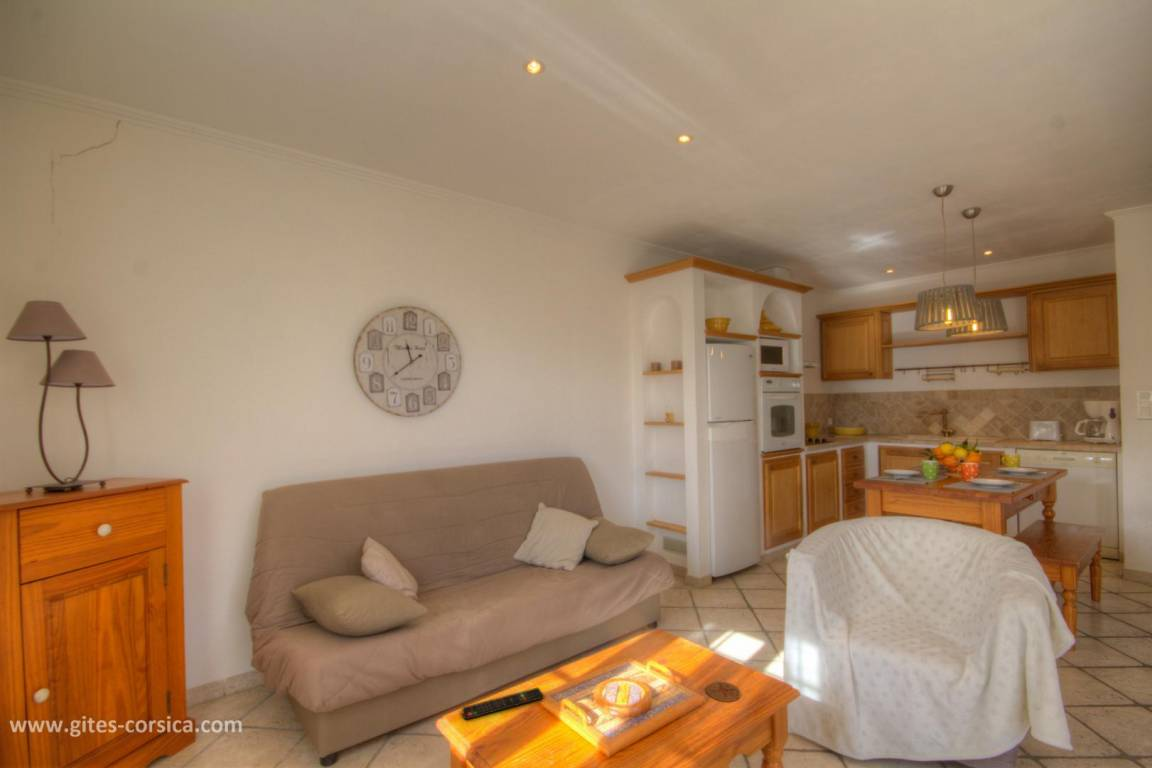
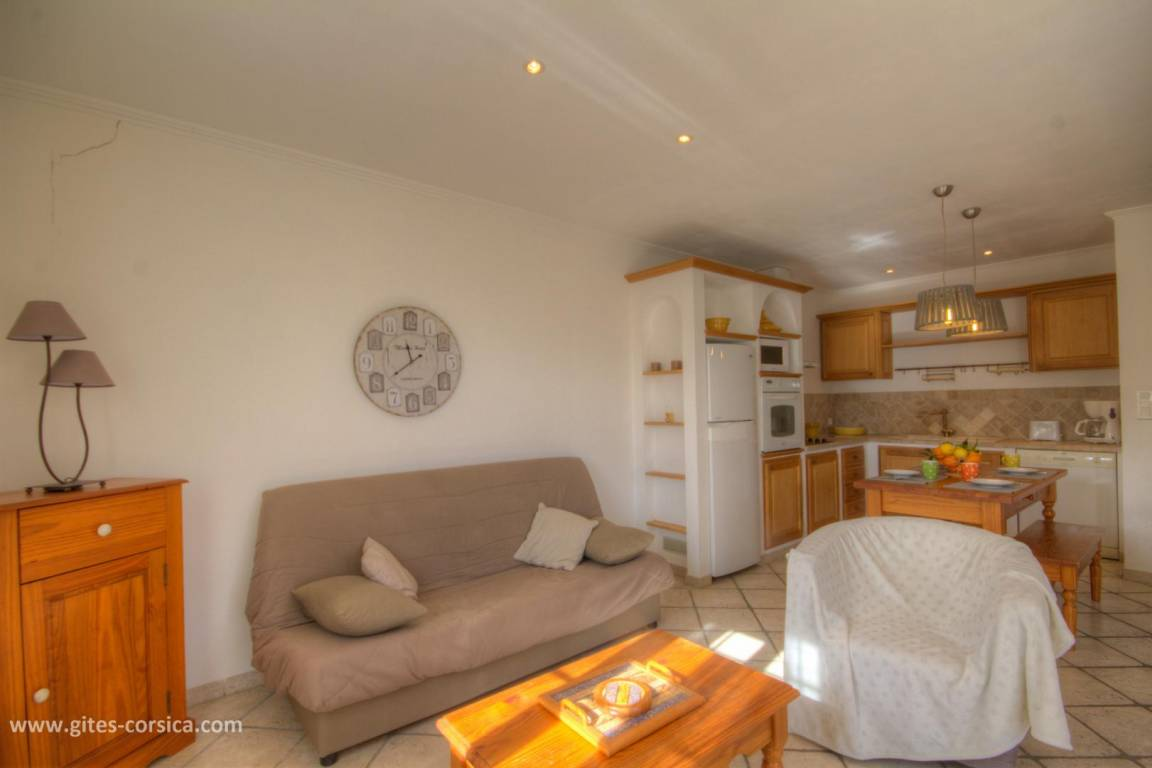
- remote control [462,686,545,720]
- coaster [706,681,741,703]
